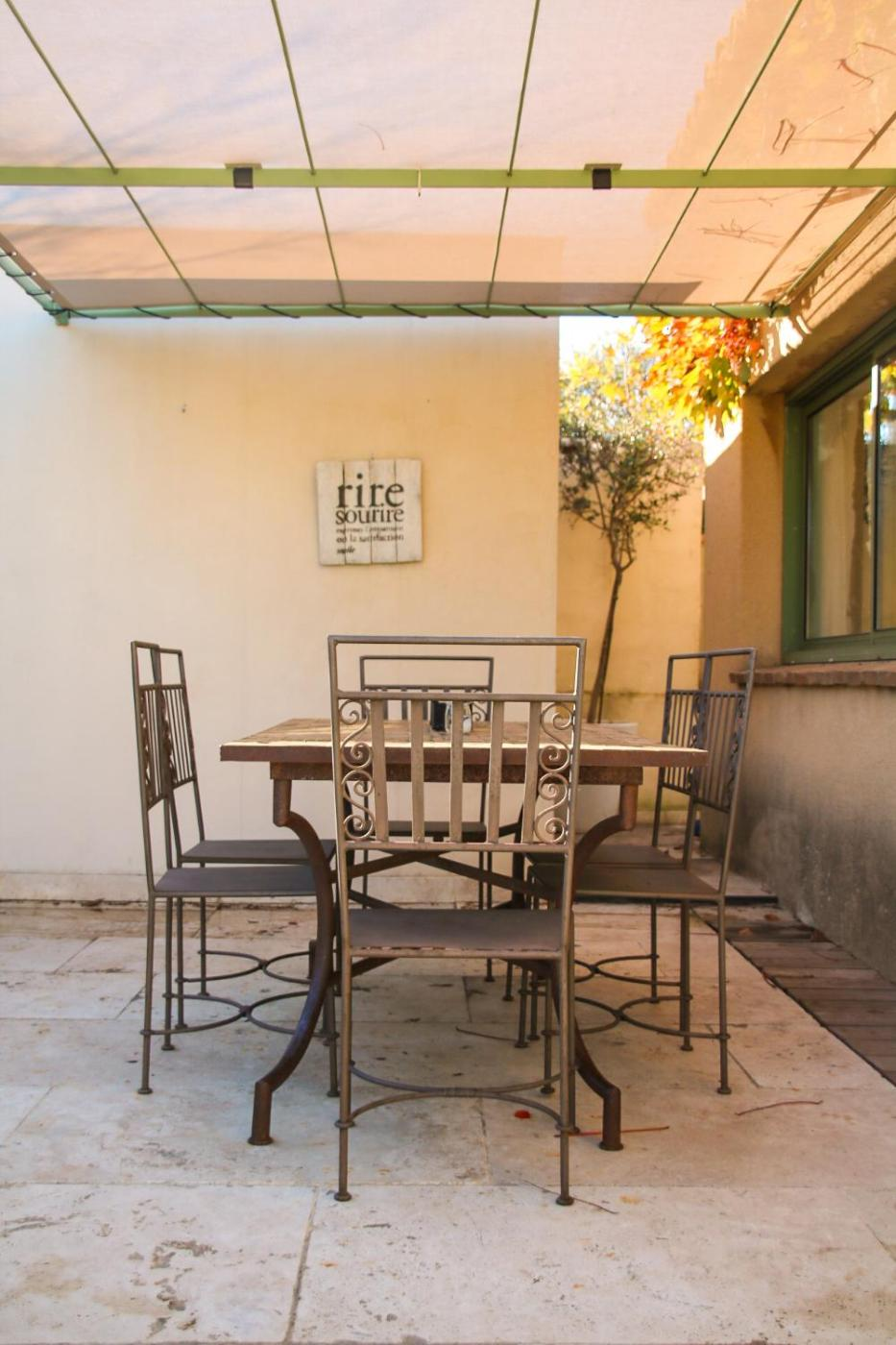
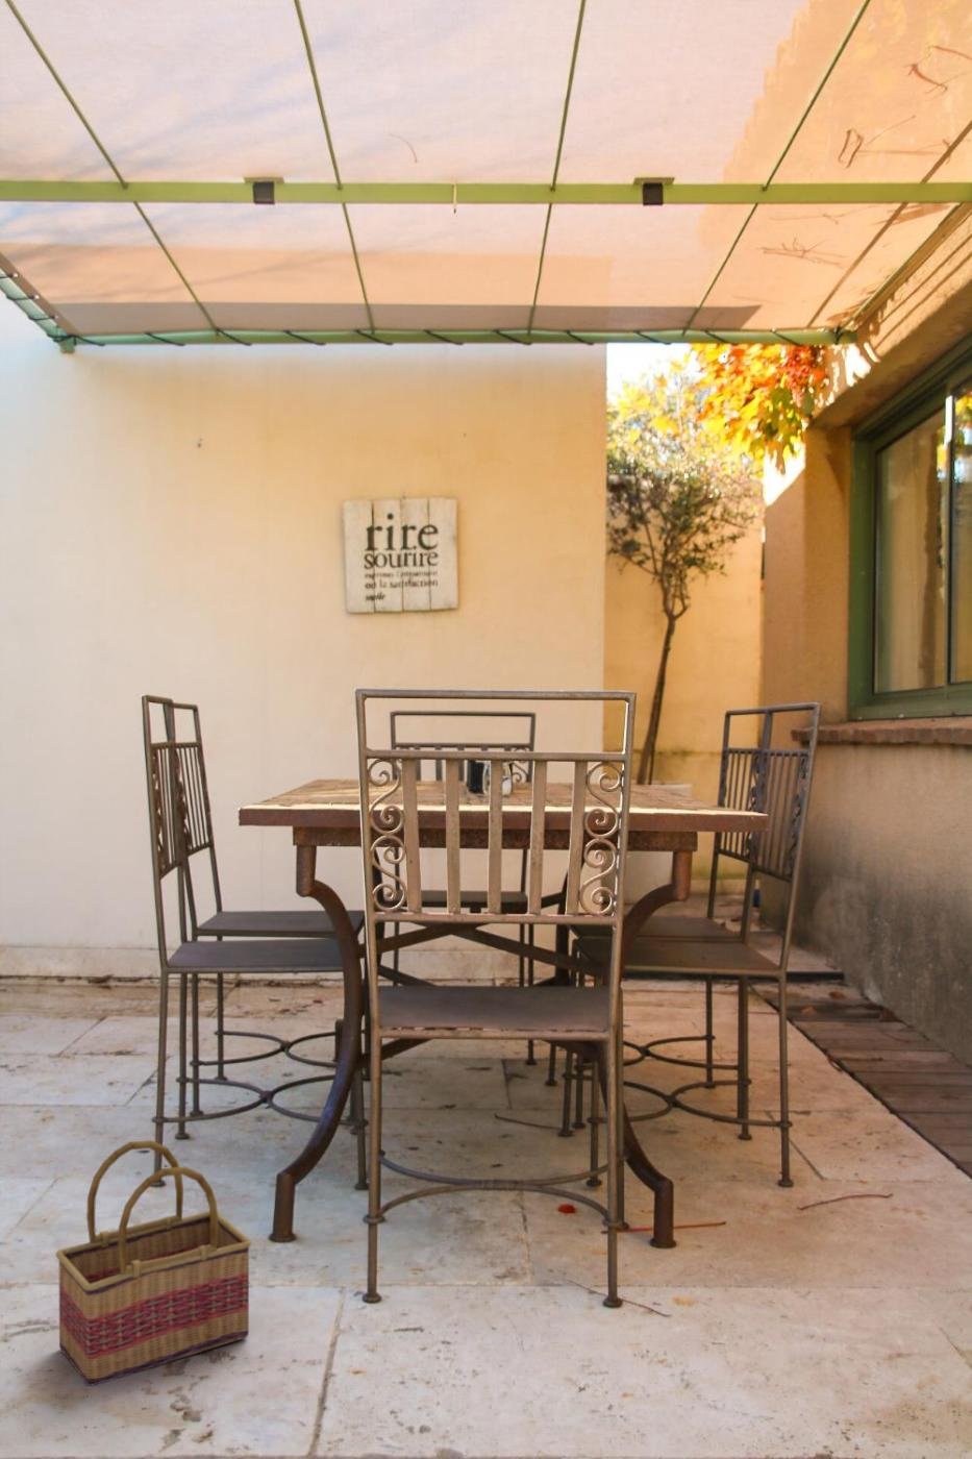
+ basket [54,1139,253,1387]
